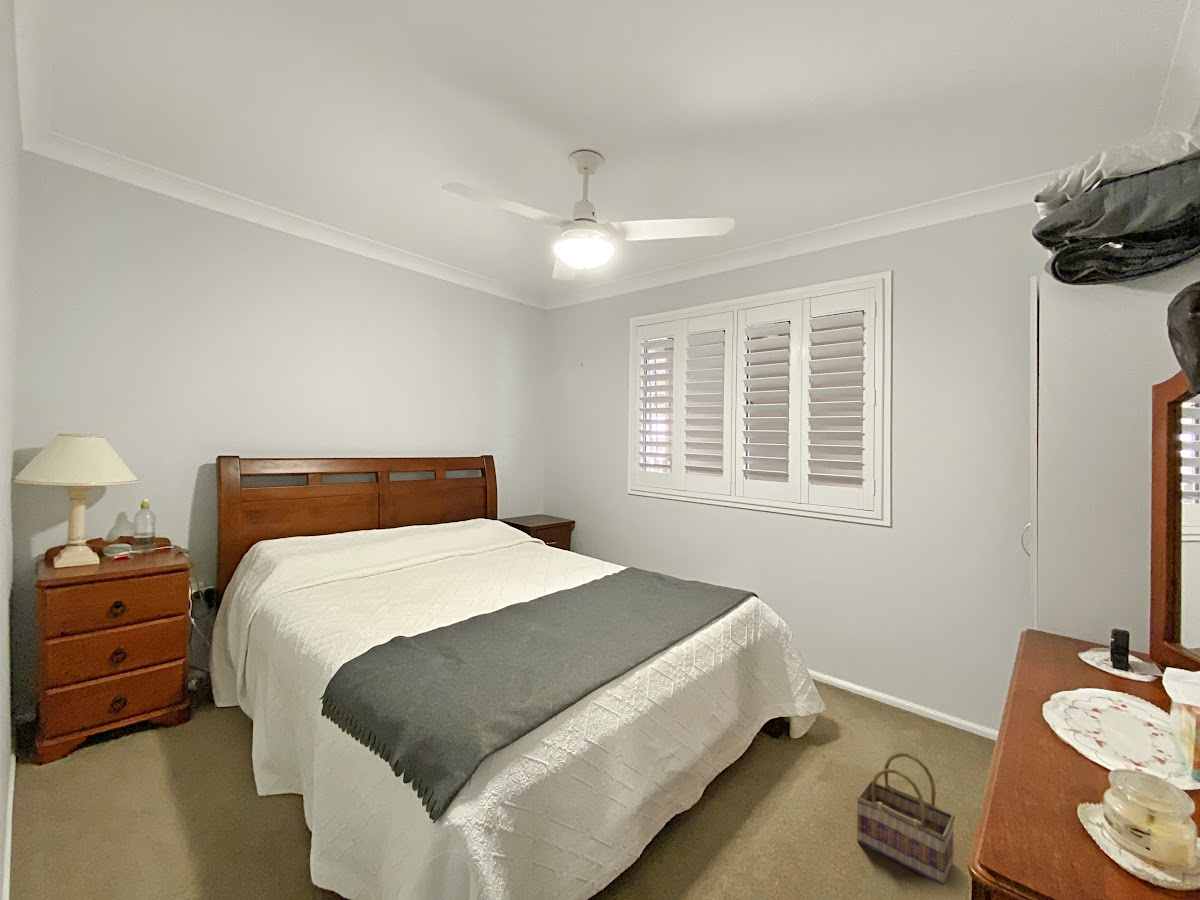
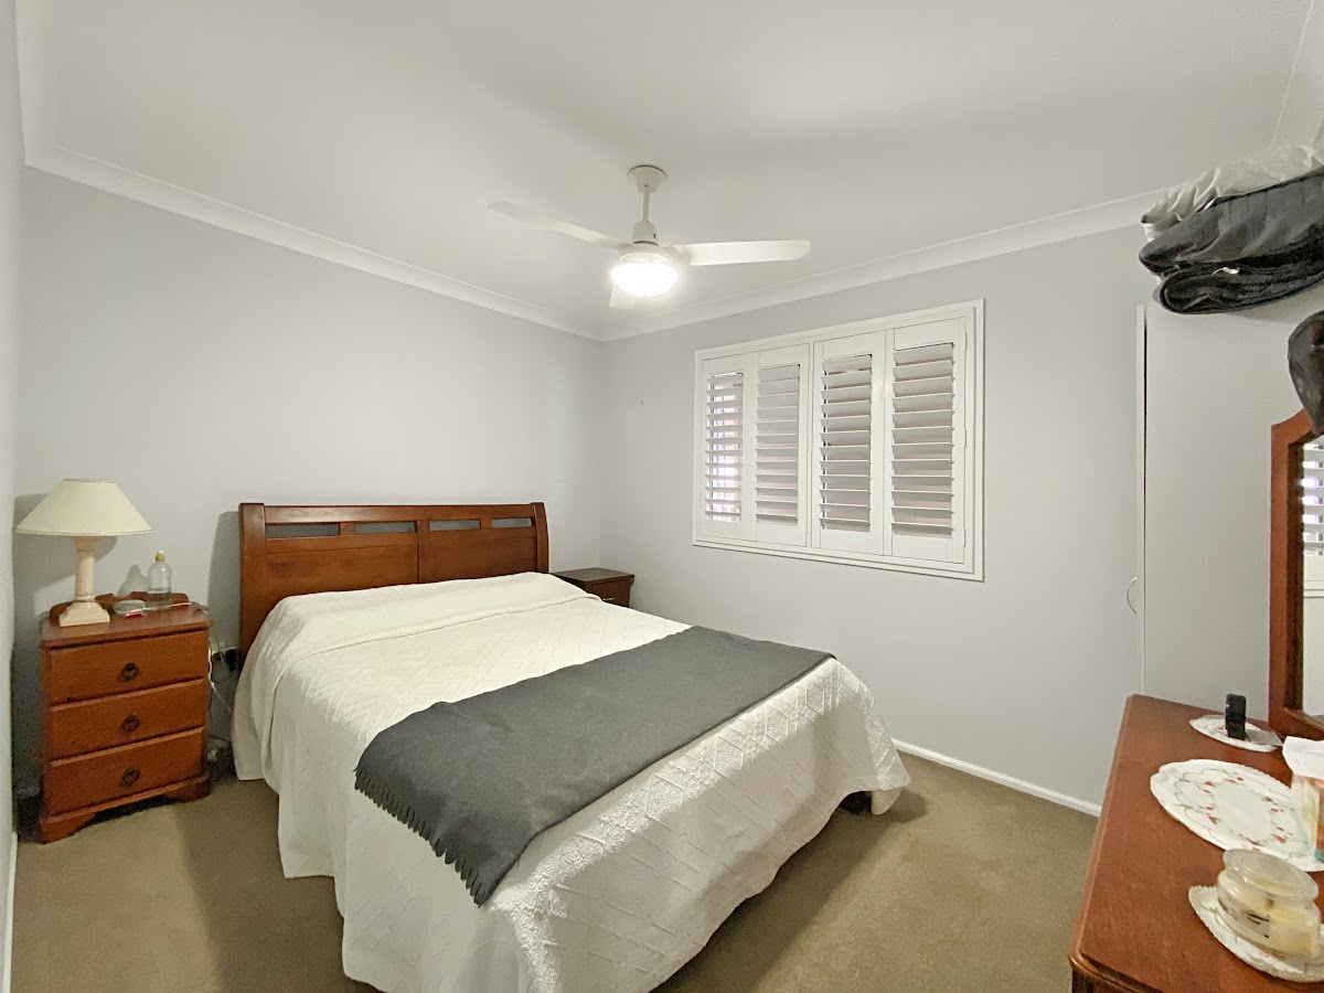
- basket [855,752,956,886]
